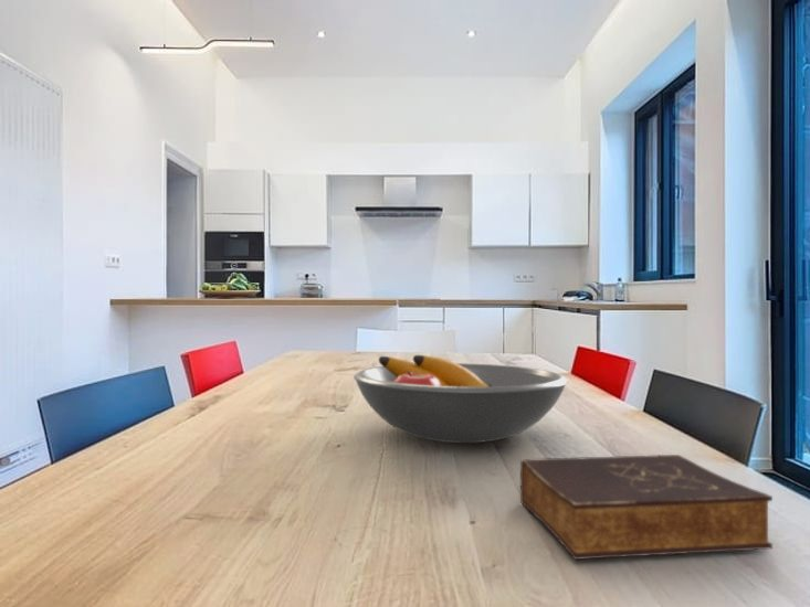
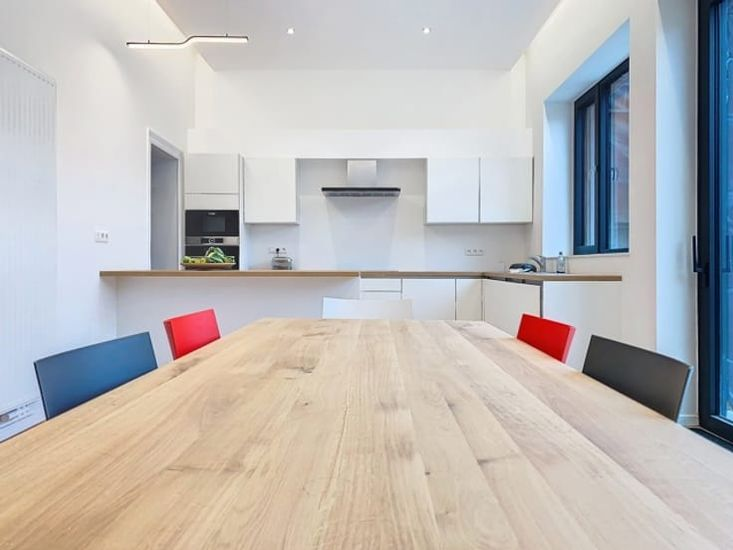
- fruit bowl [353,354,569,444]
- book [519,454,774,561]
